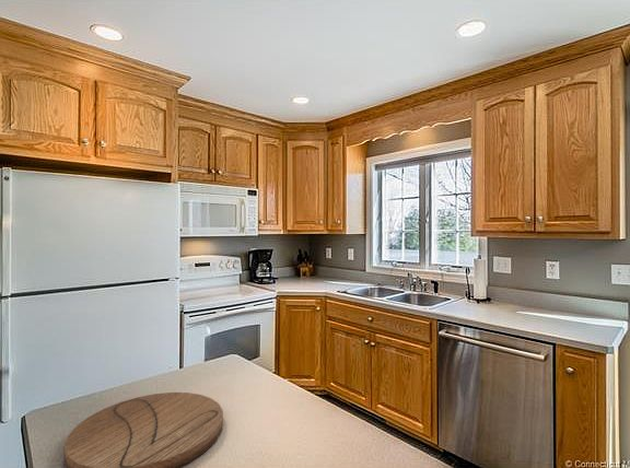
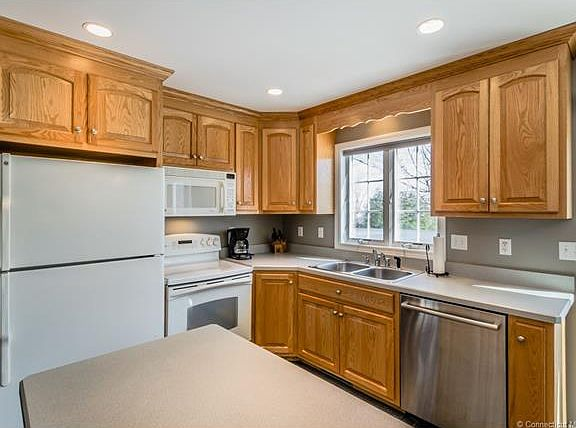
- cutting board [63,391,224,468]
